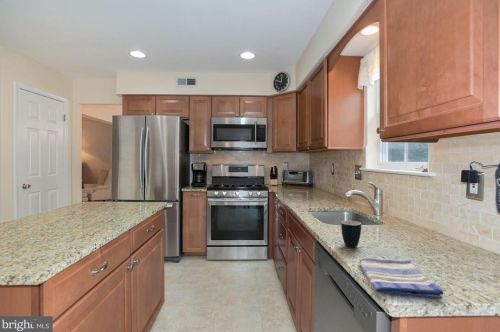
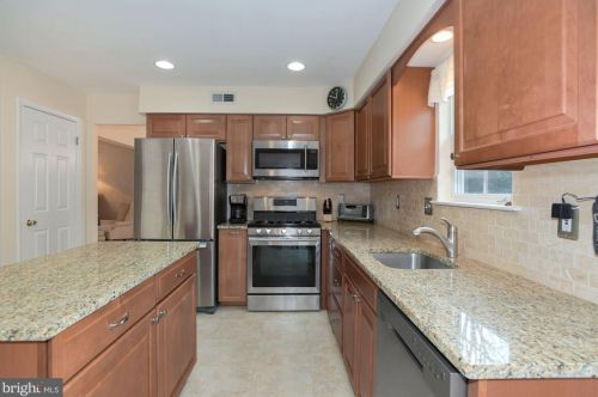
- mug [340,220,362,249]
- dish towel [358,257,444,300]
